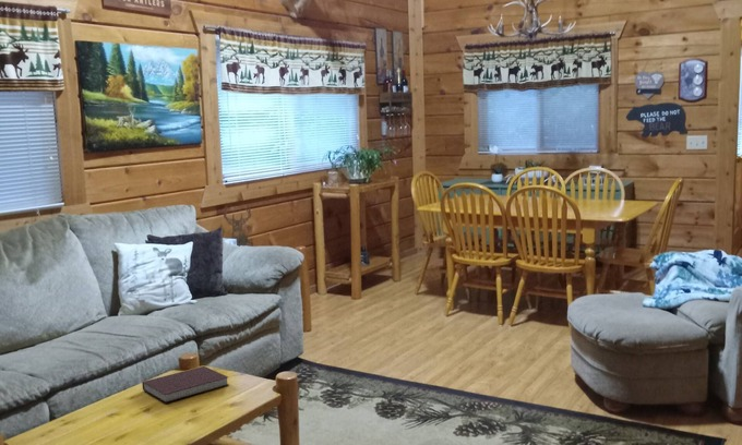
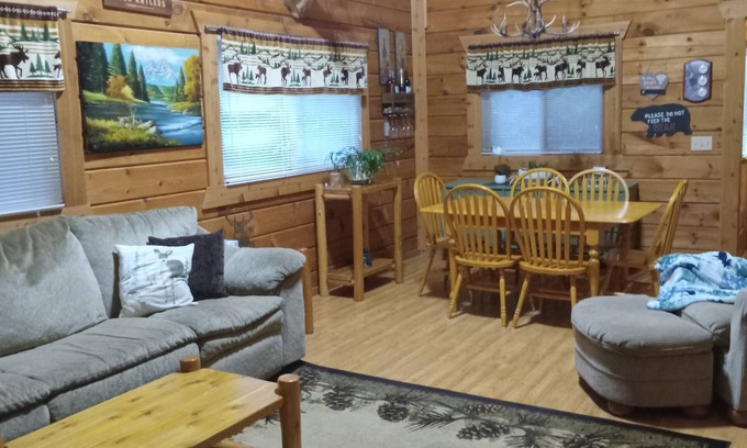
- notebook [141,365,230,404]
